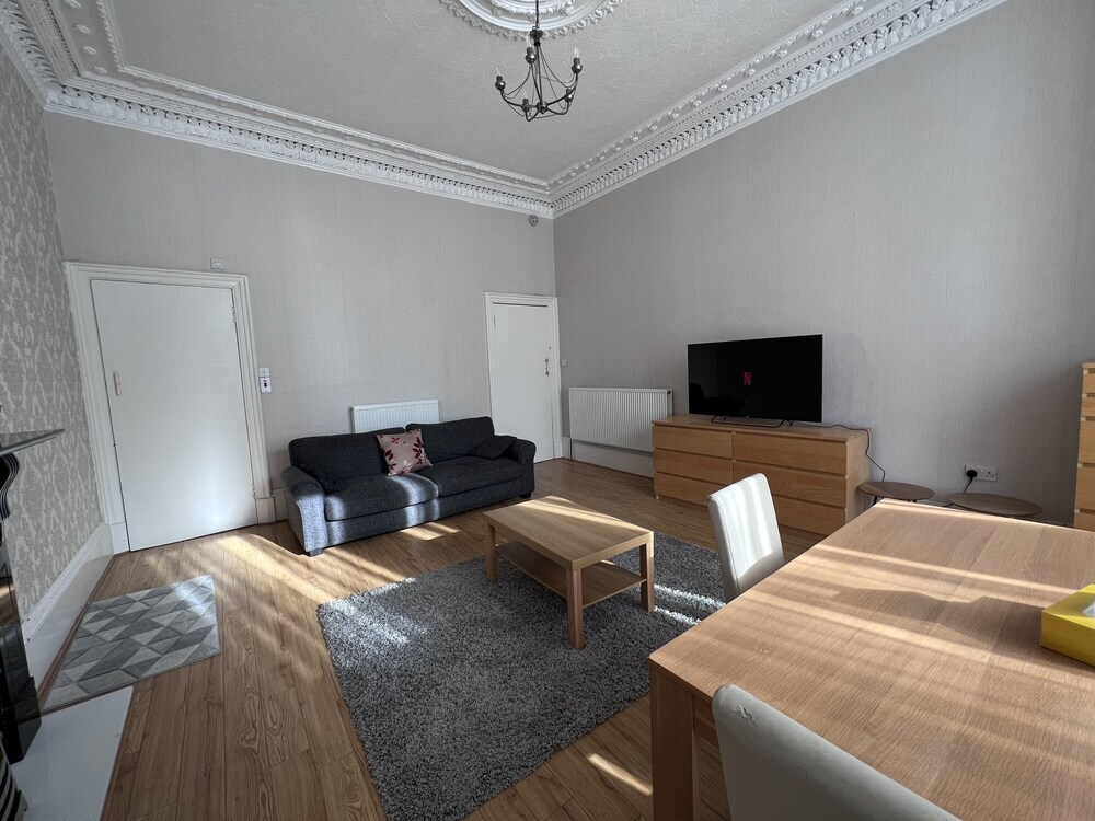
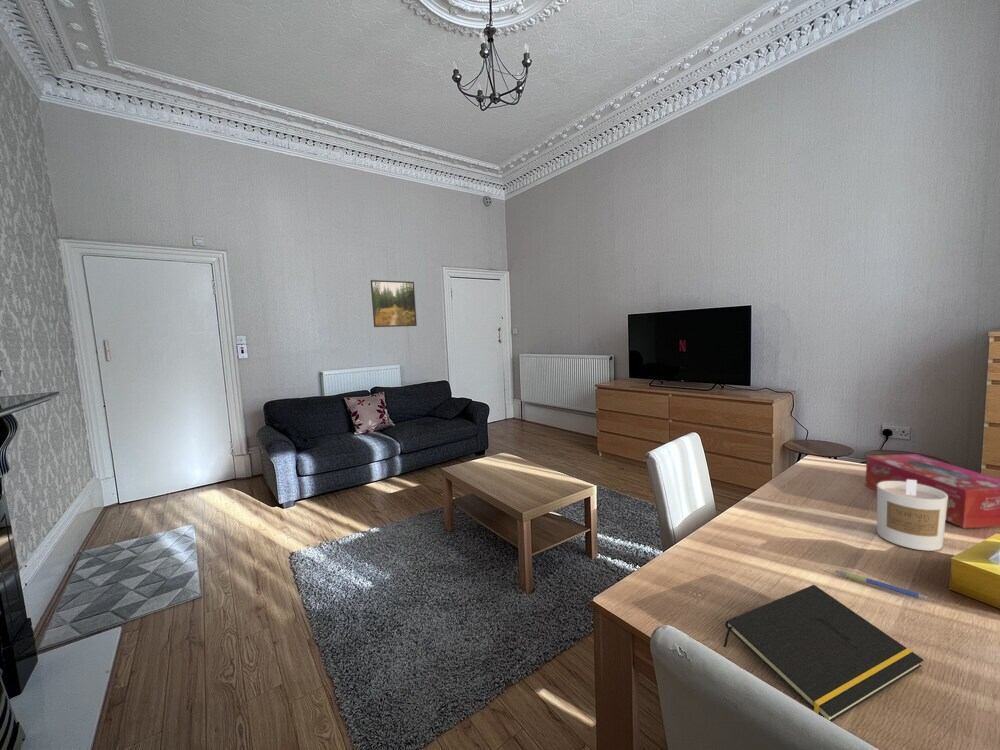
+ candle [876,480,948,552]
+ tissue box [864,453,1000,529]
+ pen [835,570,927,601]
+ notepad [723,584,925,723]
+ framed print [370,279,418,328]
